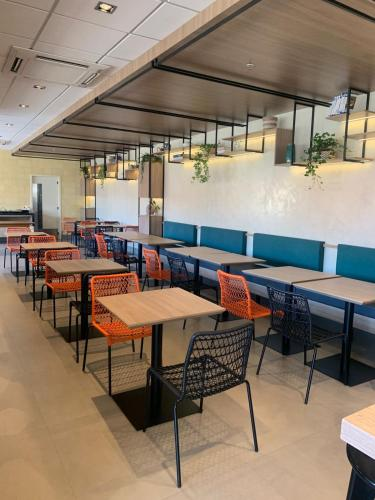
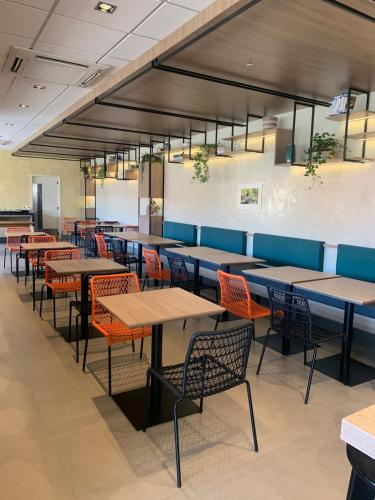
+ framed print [236,183,264,210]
